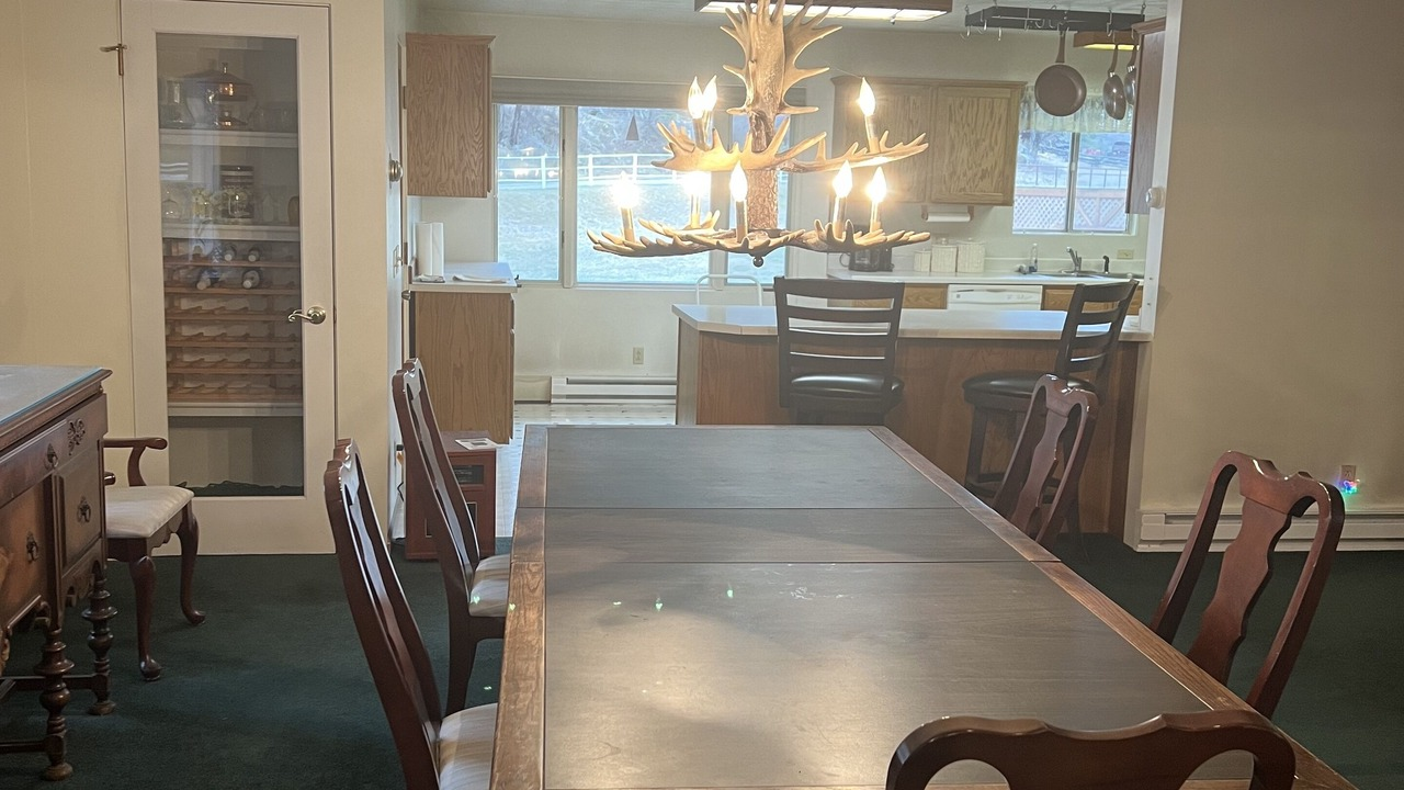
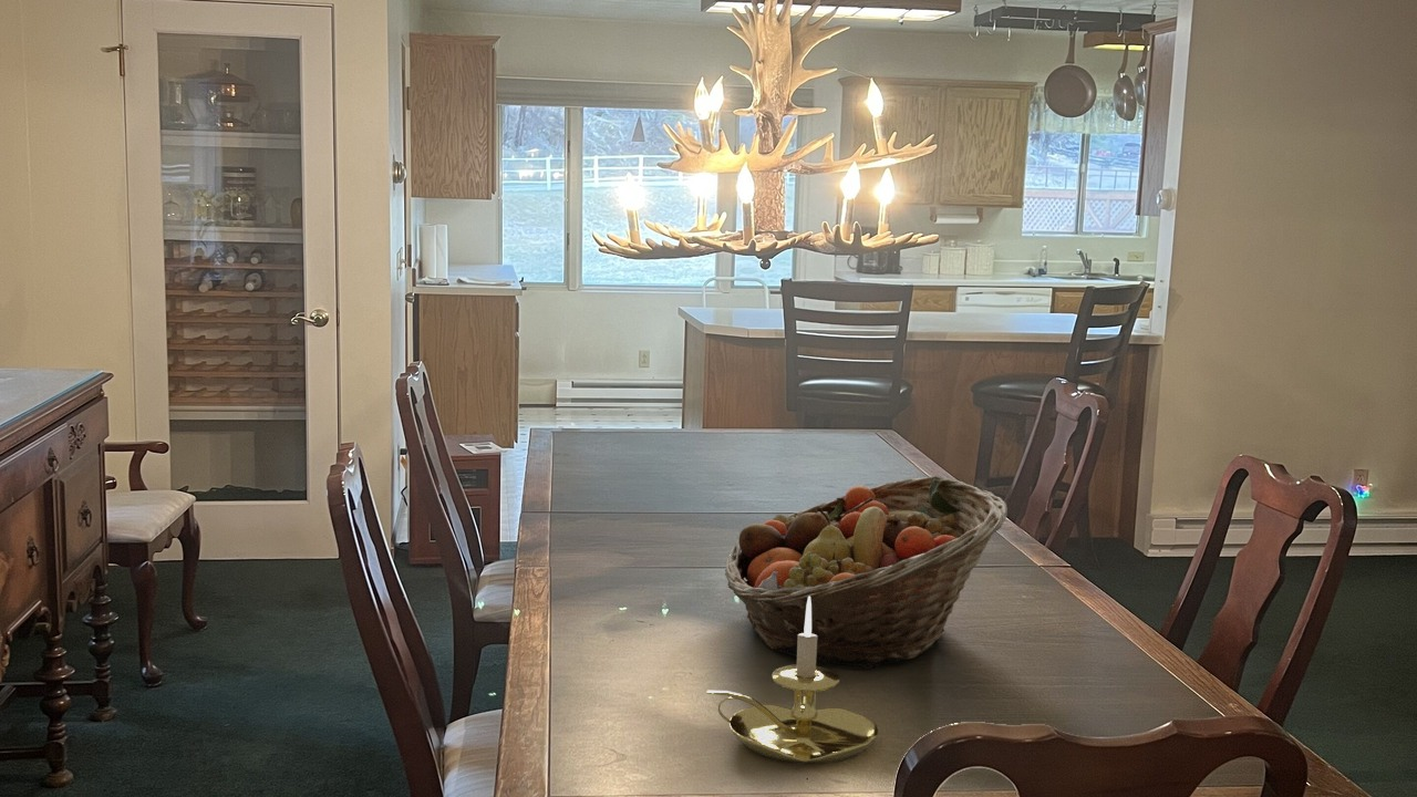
+ fruit basket [724,475,1009,670]
+ candle holder [705,597,879,764]
